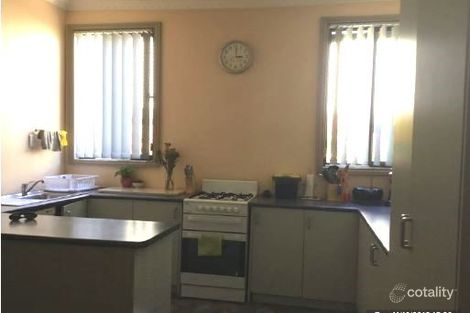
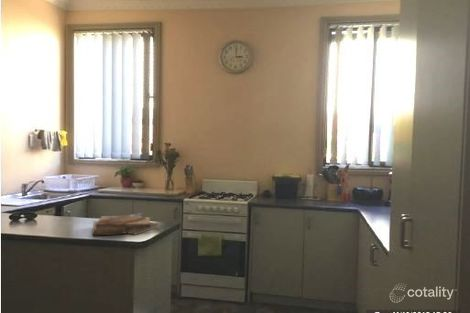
+ clipboard [92,212,159,236]
